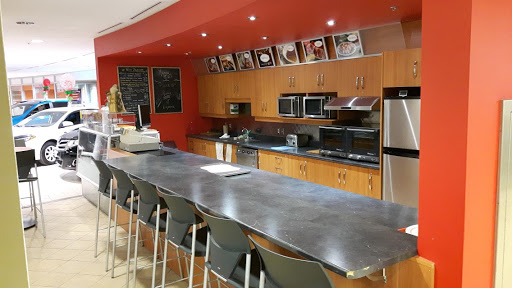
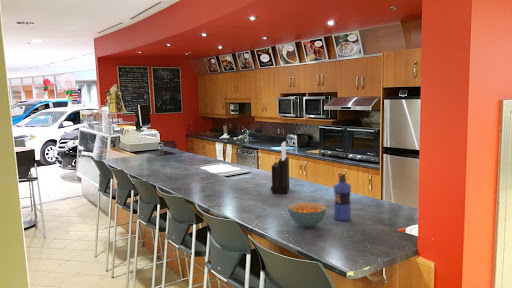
+ knife block [270,141,290,194]
+ cereal bowl [287,202,327,228]
+ water bottle [333,173,352,222]
